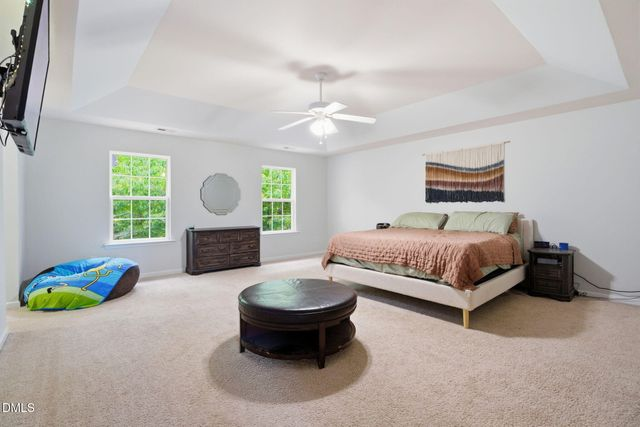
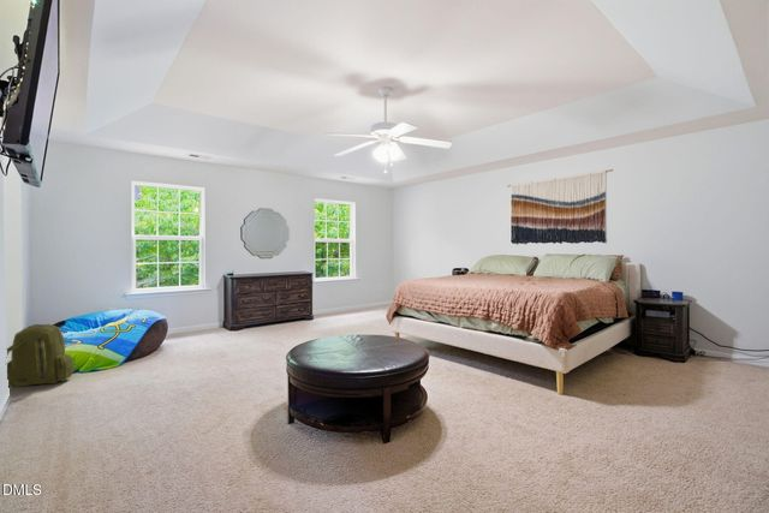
+ backpack [6,323,76,388]
